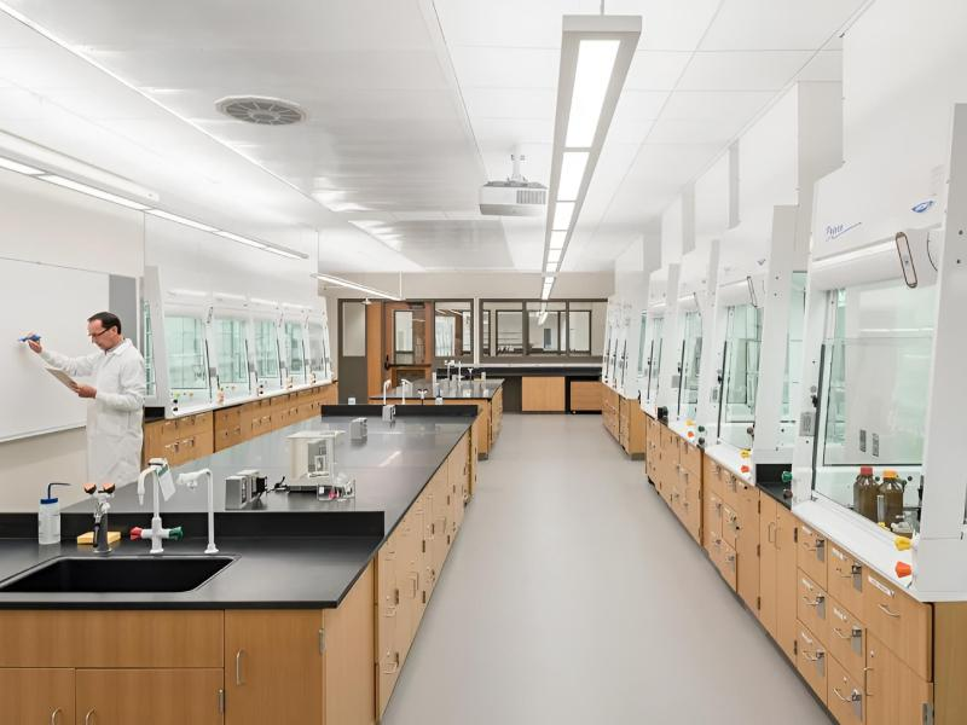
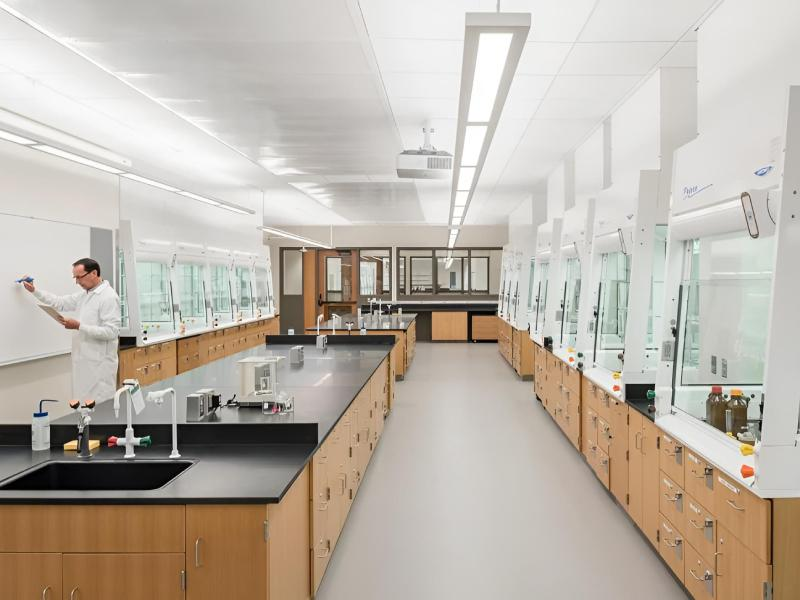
- ceiling vent [214,94,313,128]
